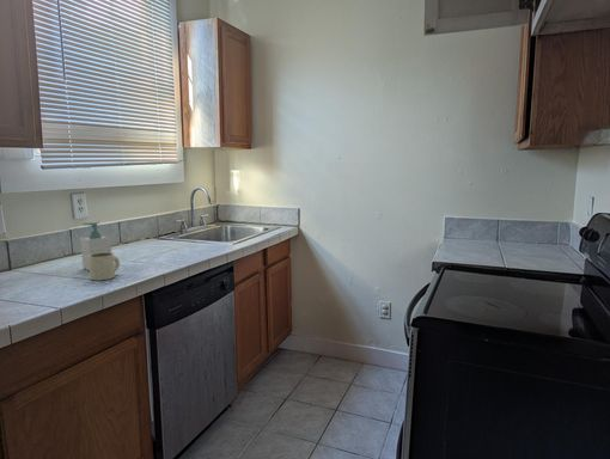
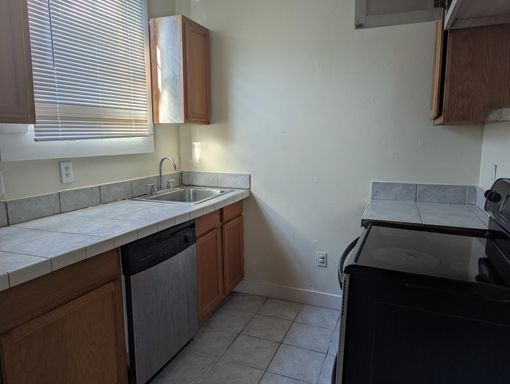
- soap bottle [80,221,112,271]
- mug [89,251,121,281]
